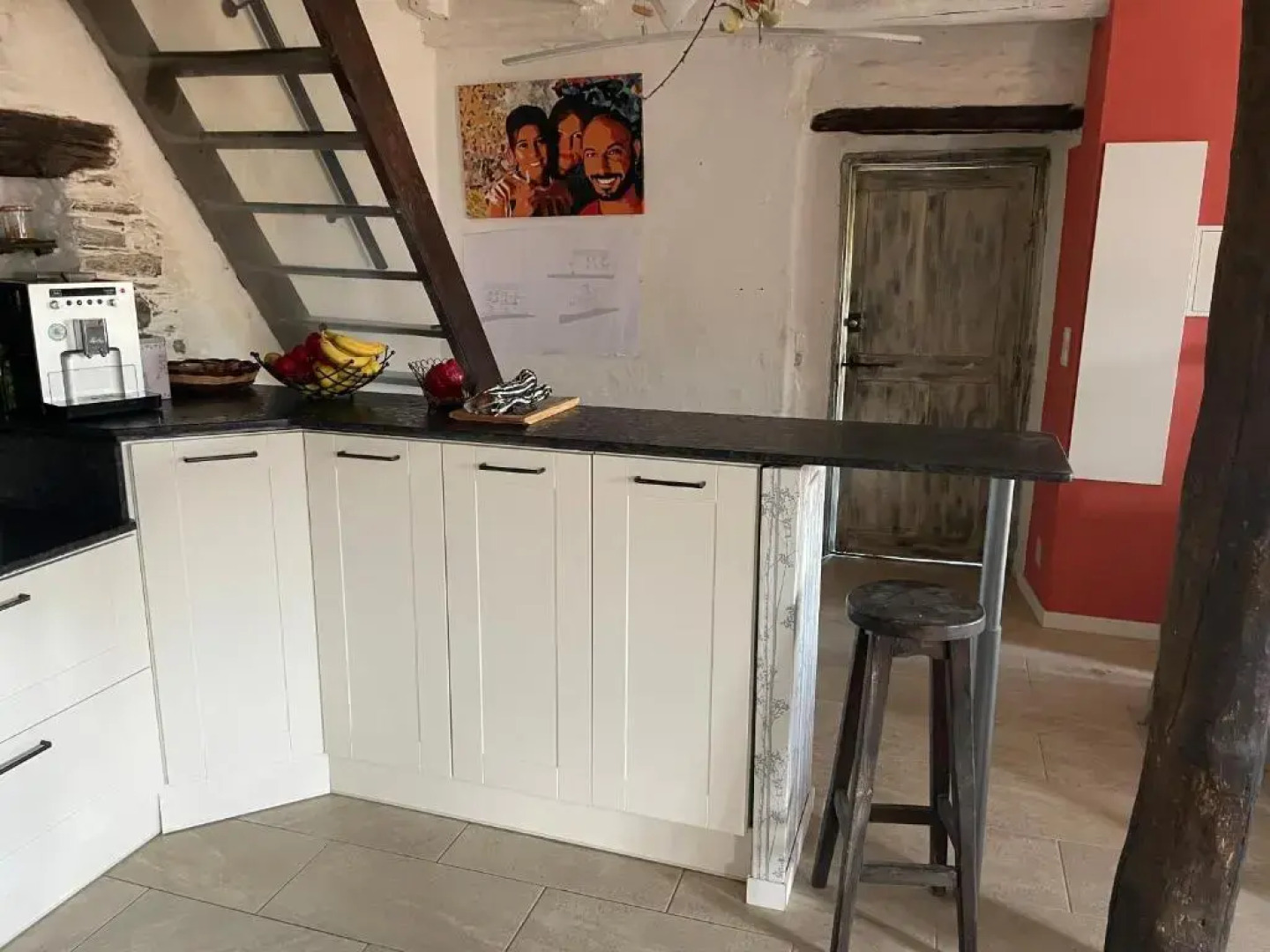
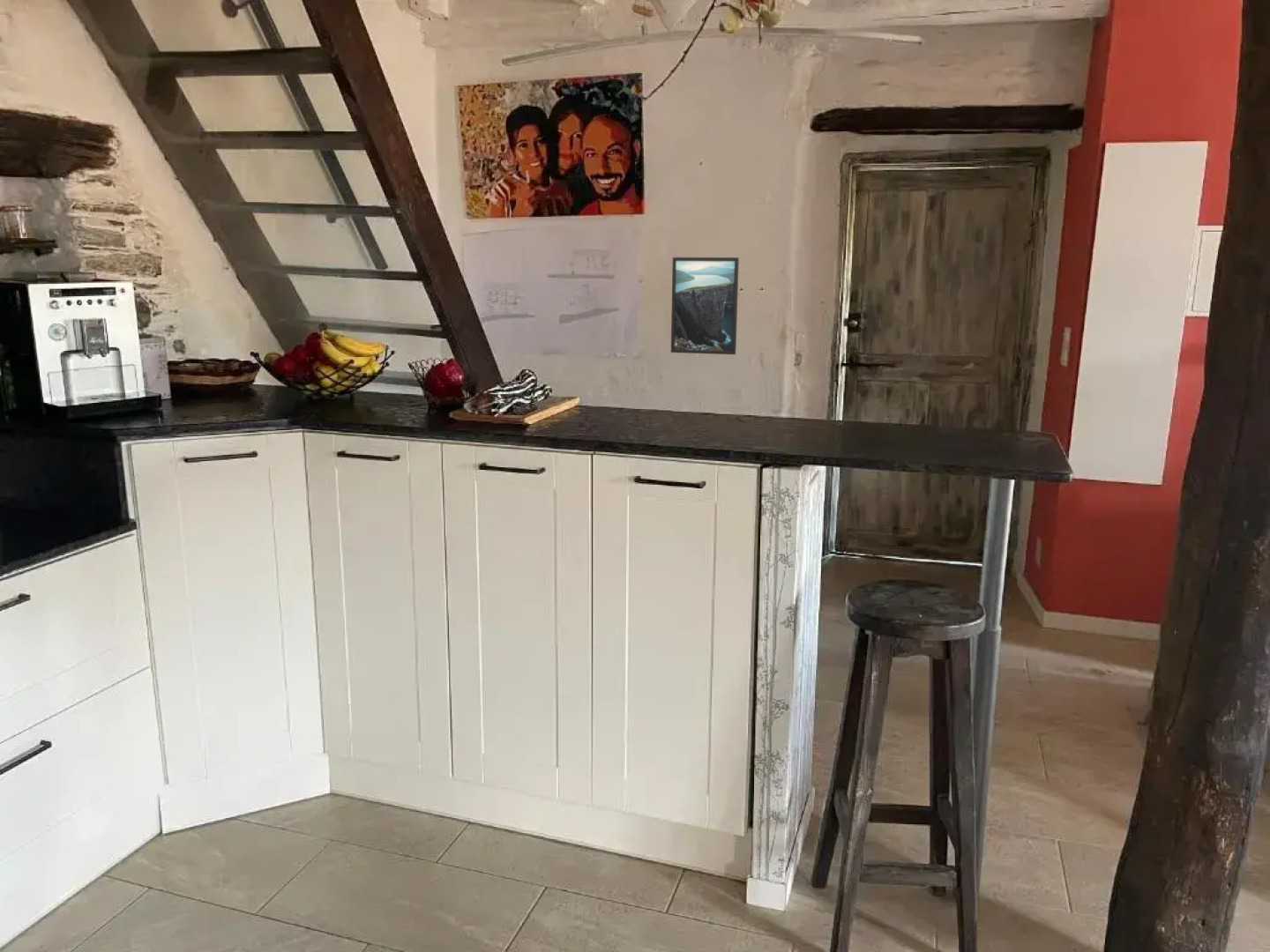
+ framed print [670,257,740,355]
